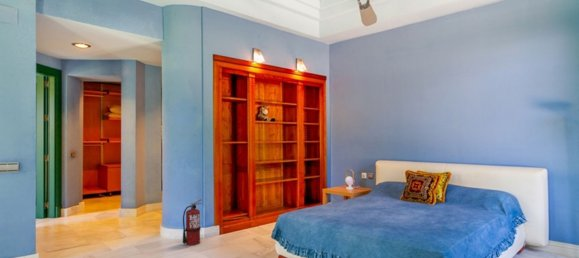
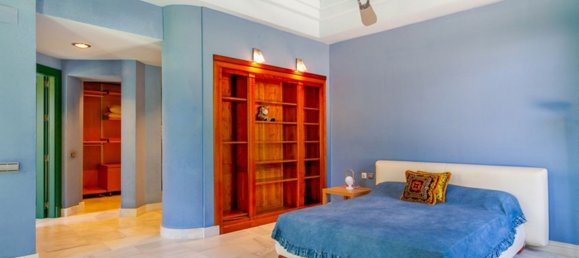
- fire extinguisher [182,198,203,246]
